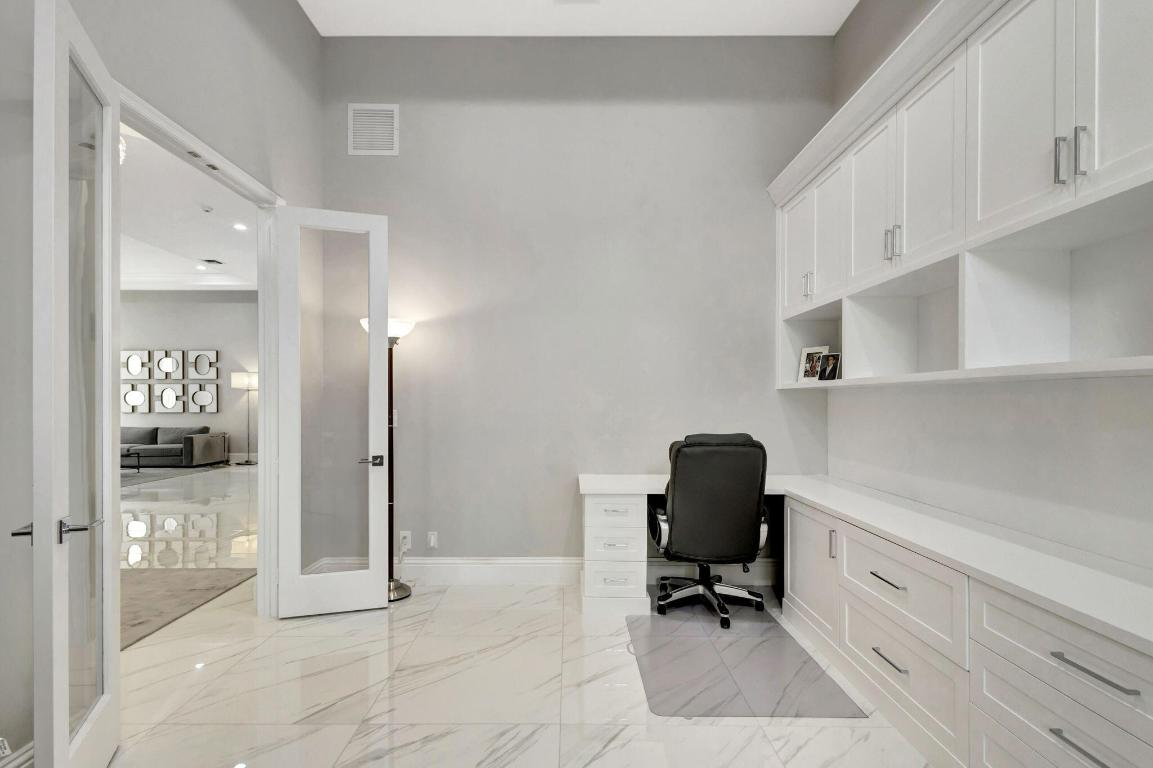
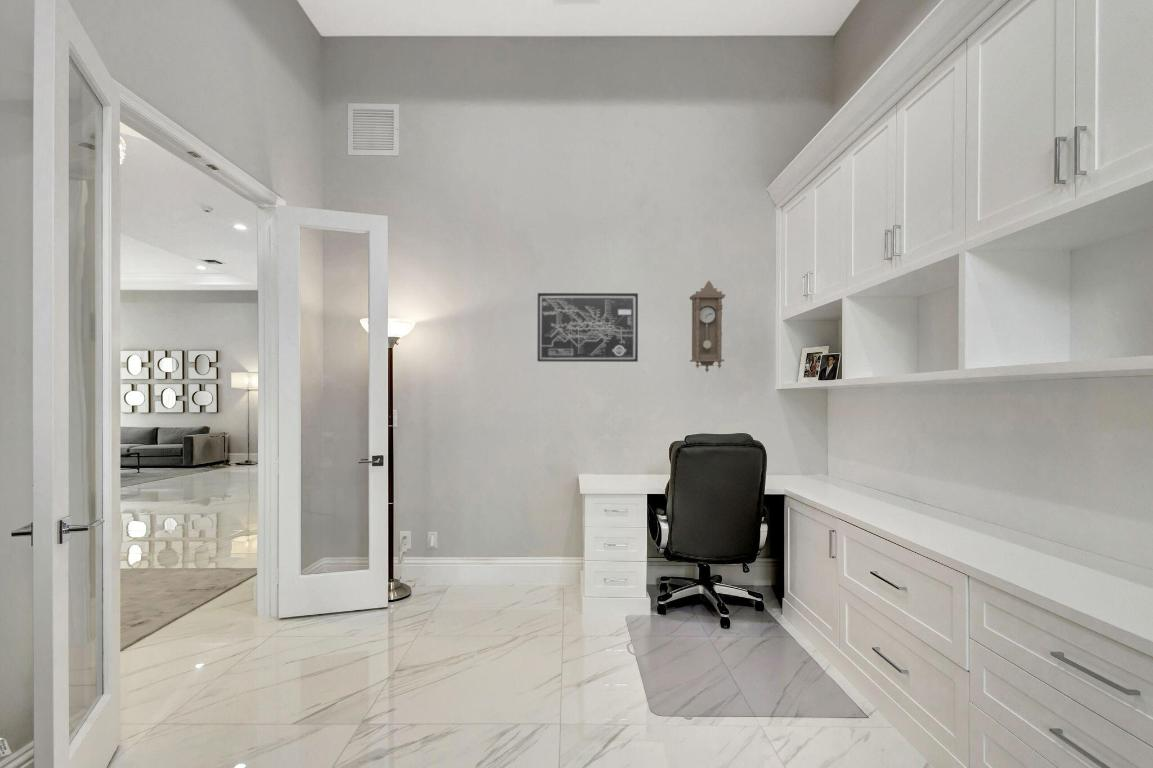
+ pendulum clock [688,280,727,373]
+ wall art [536,292,639,363]
